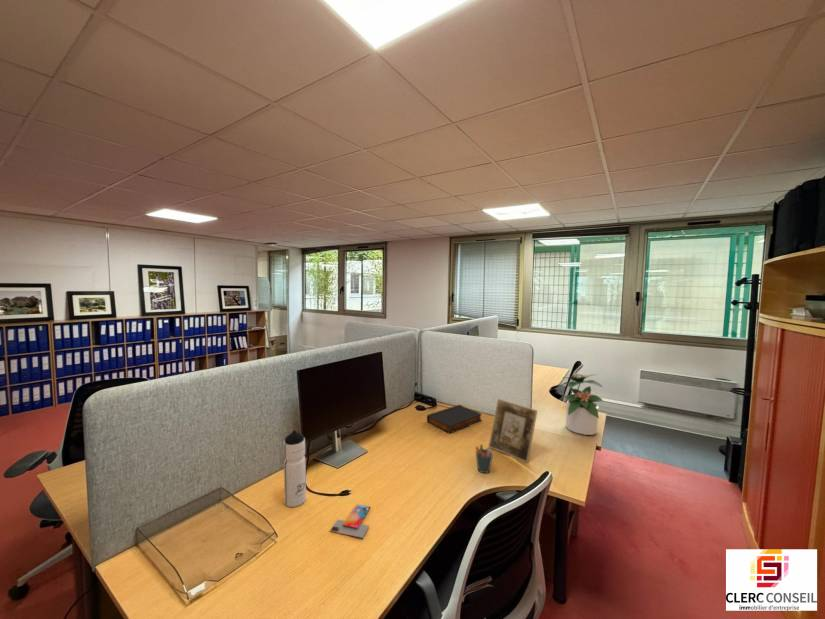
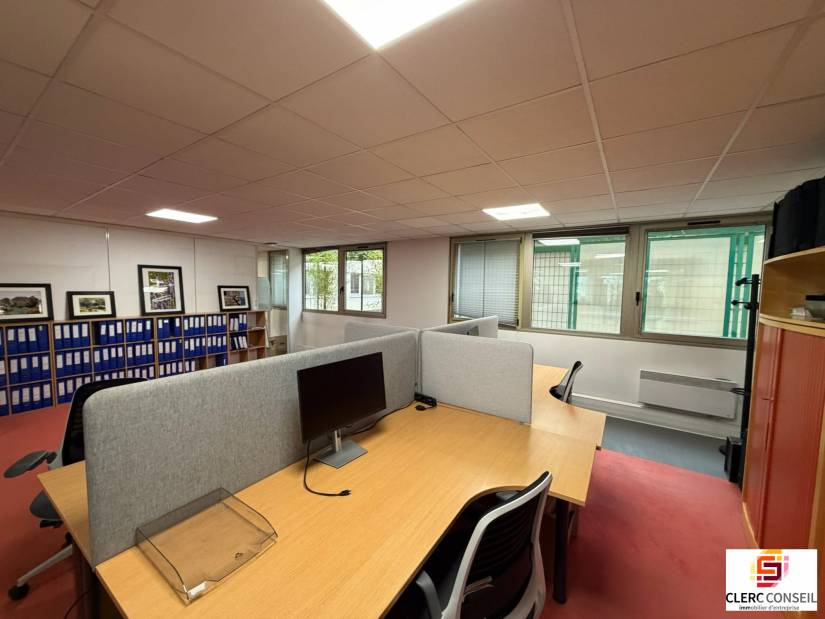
- picture frame [488,398,538,464]
- smartphone [329,503,371,539]
- potted plant [555,373,604,436]
- water bottle [283,429,307,508]
- pen holder [474,443,494,474]
- book [426,404,483,435]
